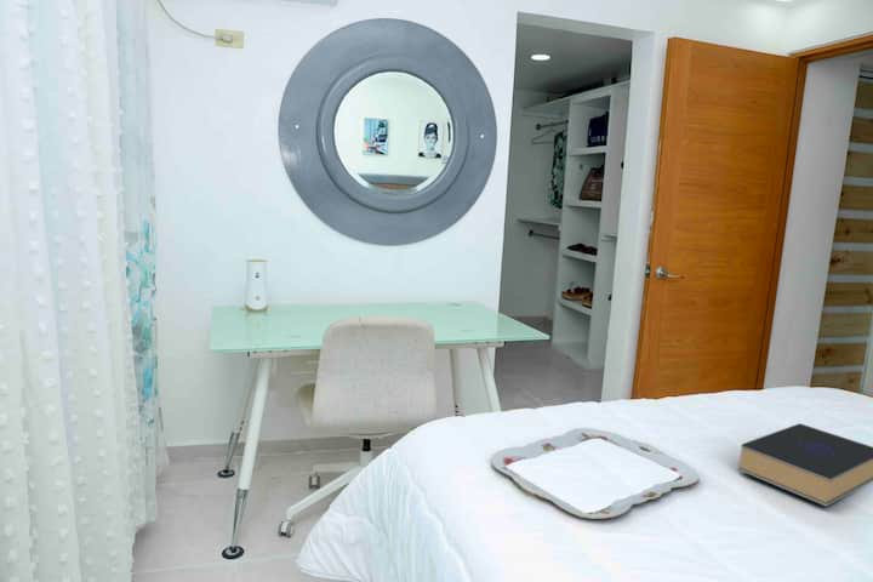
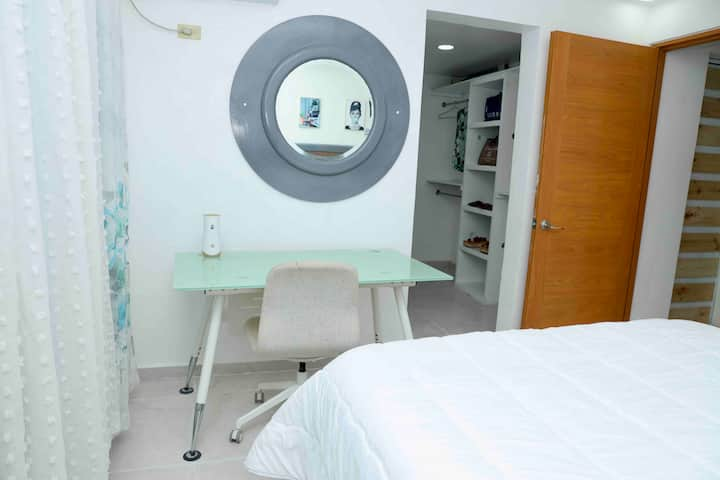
- serving tray [490,427,700,520]
- book [737,422,873,508]
